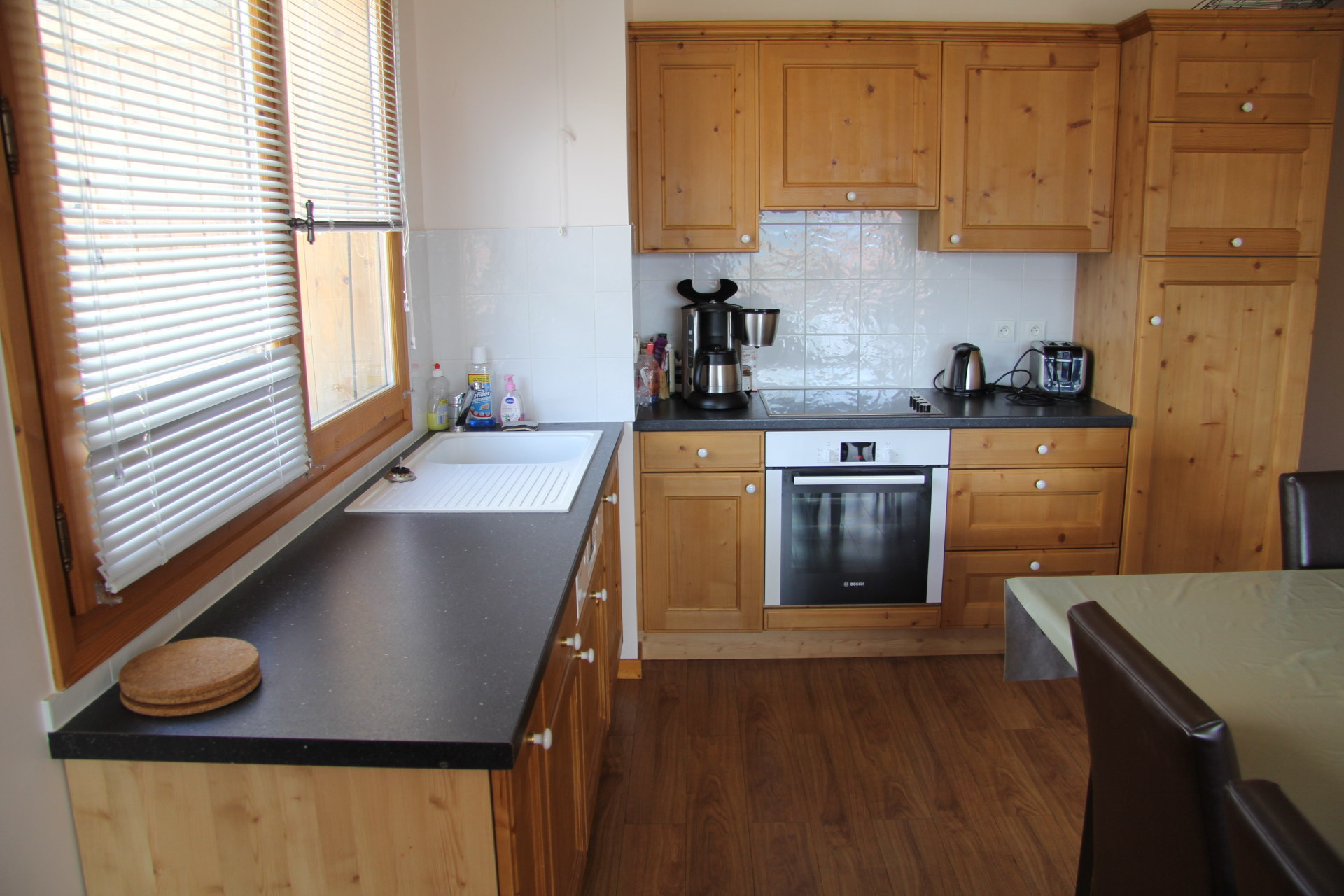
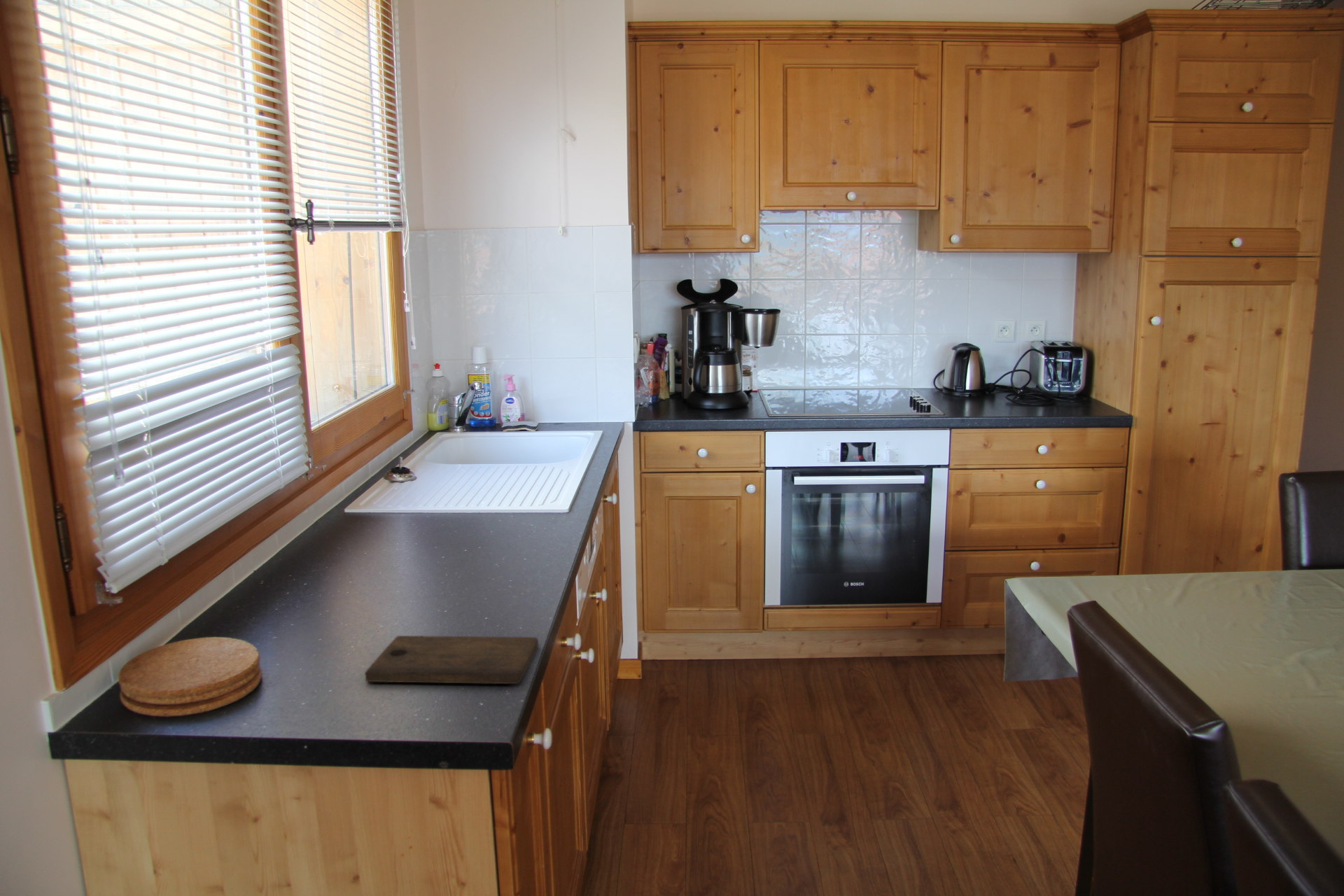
+ cutting board [364,635,539,685]
